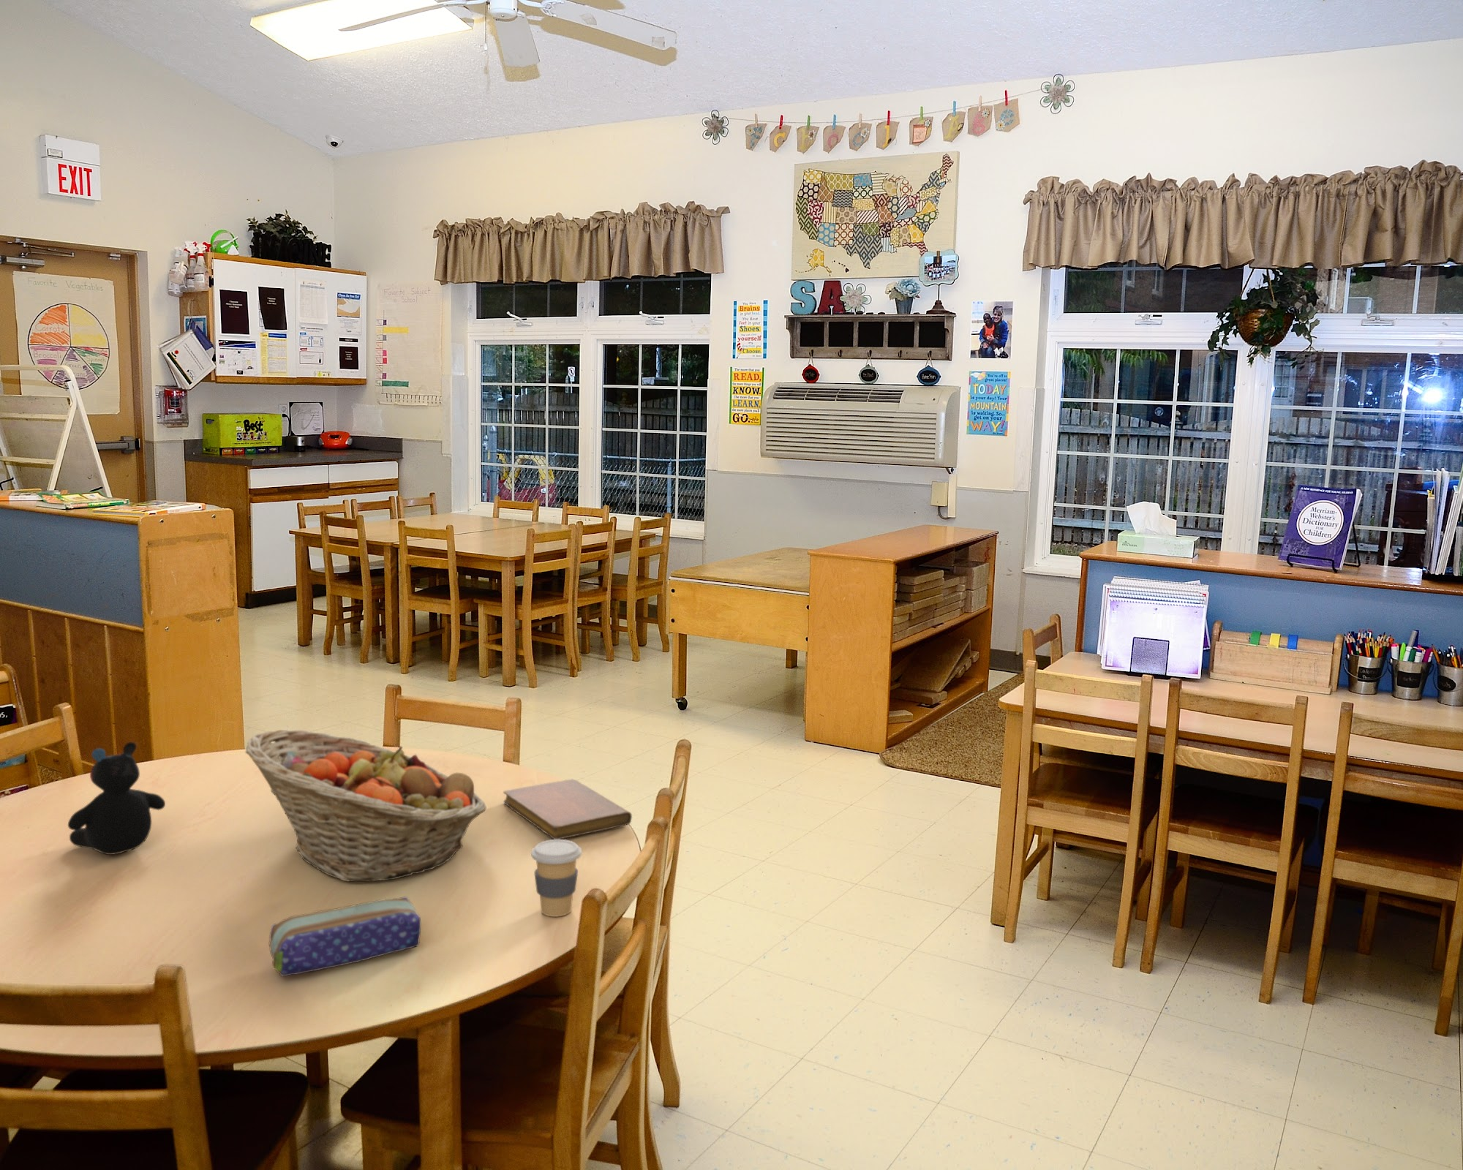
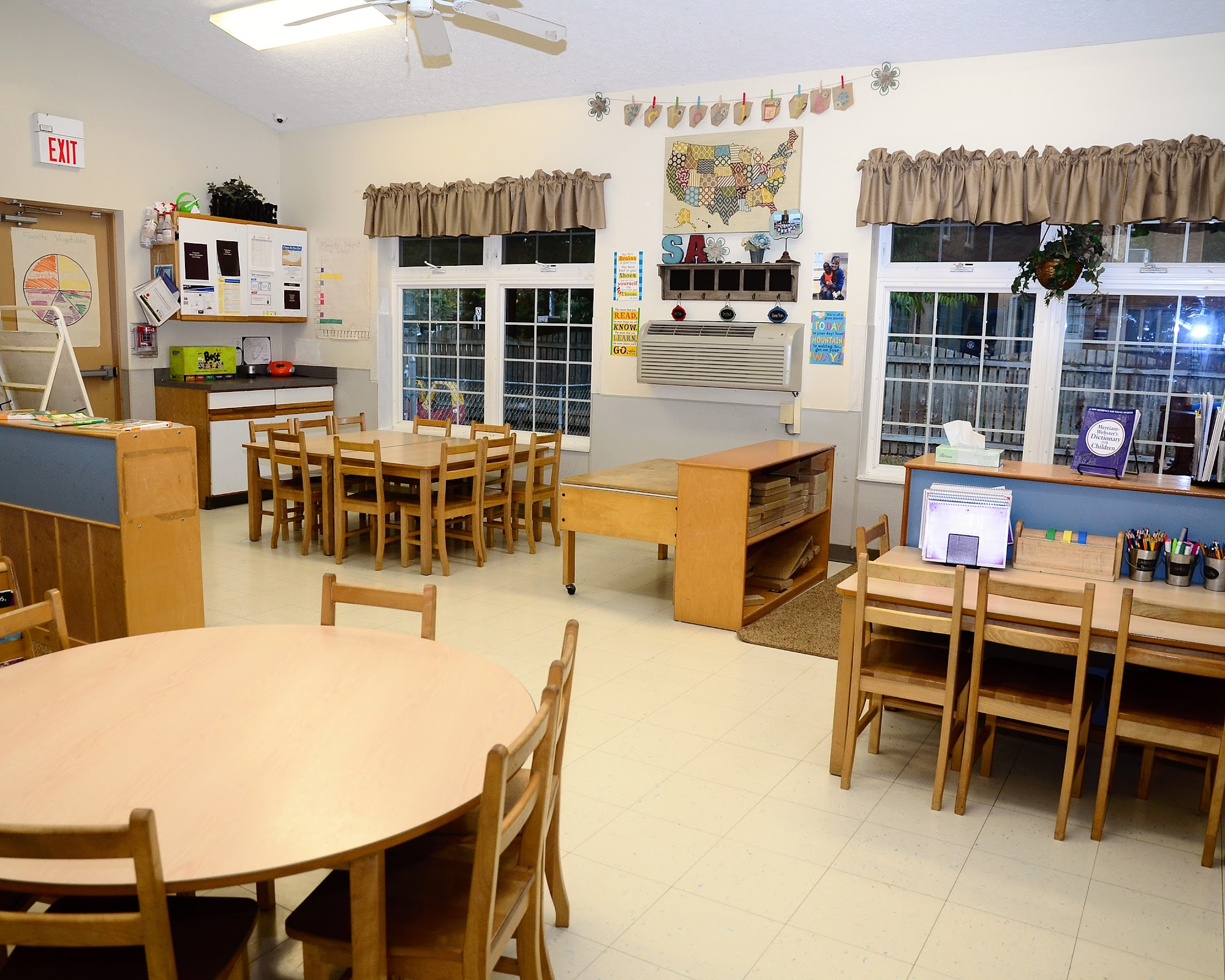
- coffee cup [530,839,583,918]
- fruit basket [245,729,487,882]
- notebook [503,778,633,839]
- teddy bear [67,741,166,856]
- pencil case [268,895,422,977]
